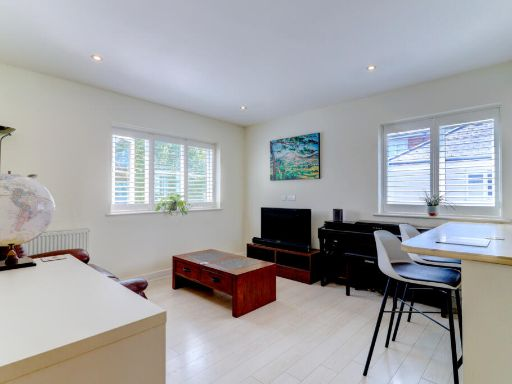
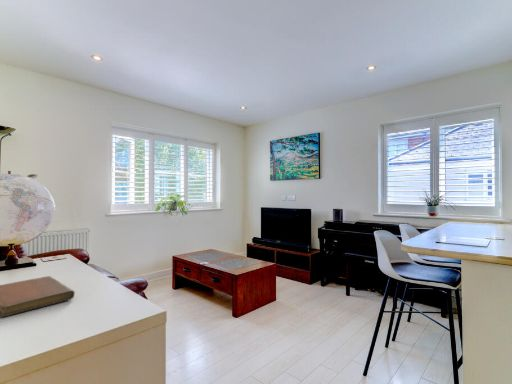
+ notebook [0,275,76,318]
